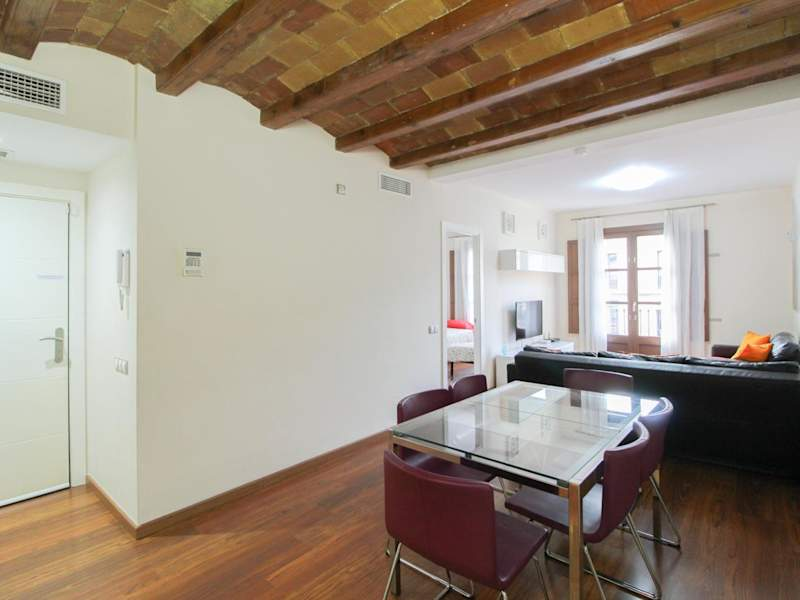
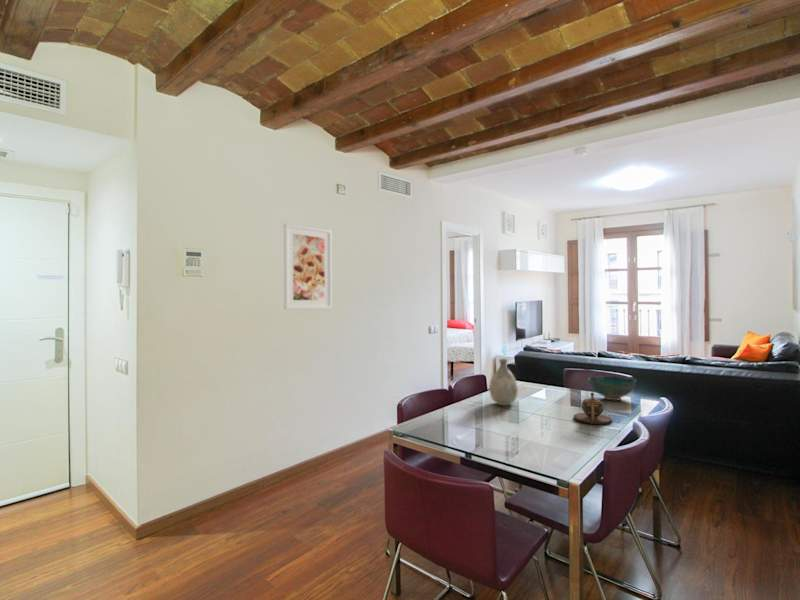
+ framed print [283,222,333,311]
+ teapot [573,392,613,425]
+ bowl [587,375,637,402]
+ vase [488,357,519,406]
